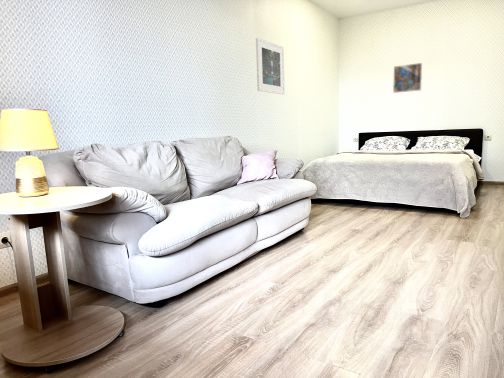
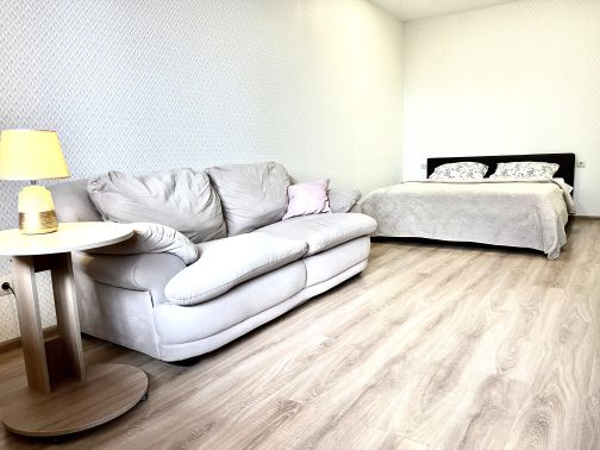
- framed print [392,62,423,94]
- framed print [255,37,286,95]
